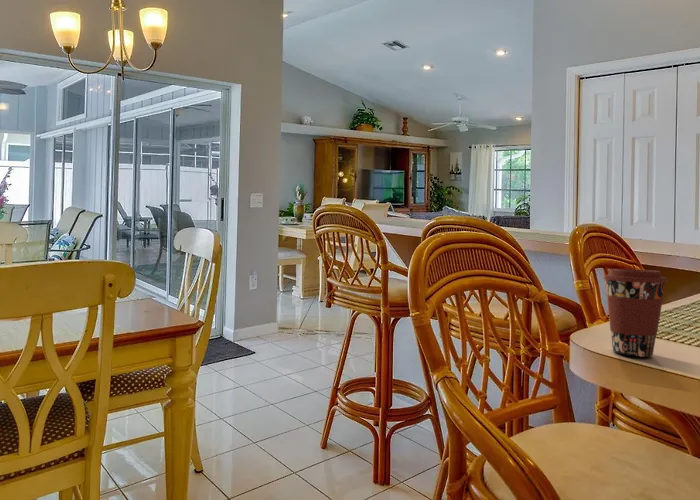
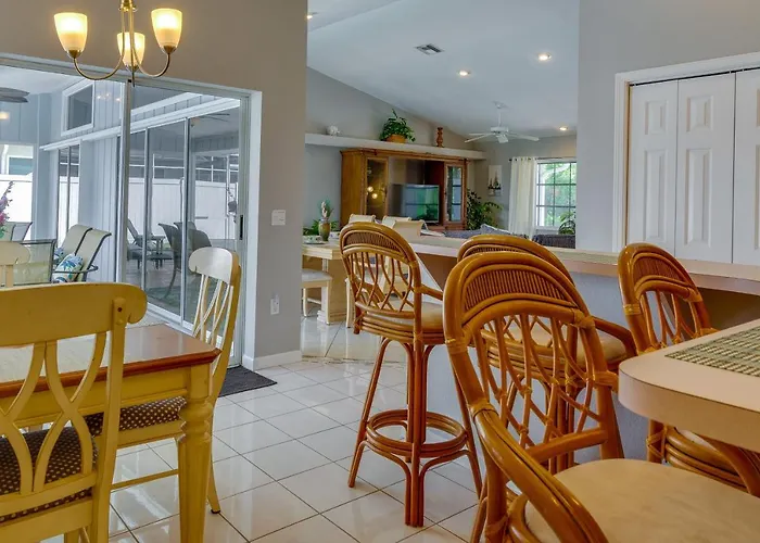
- coffee cup [603,268,669,358]
